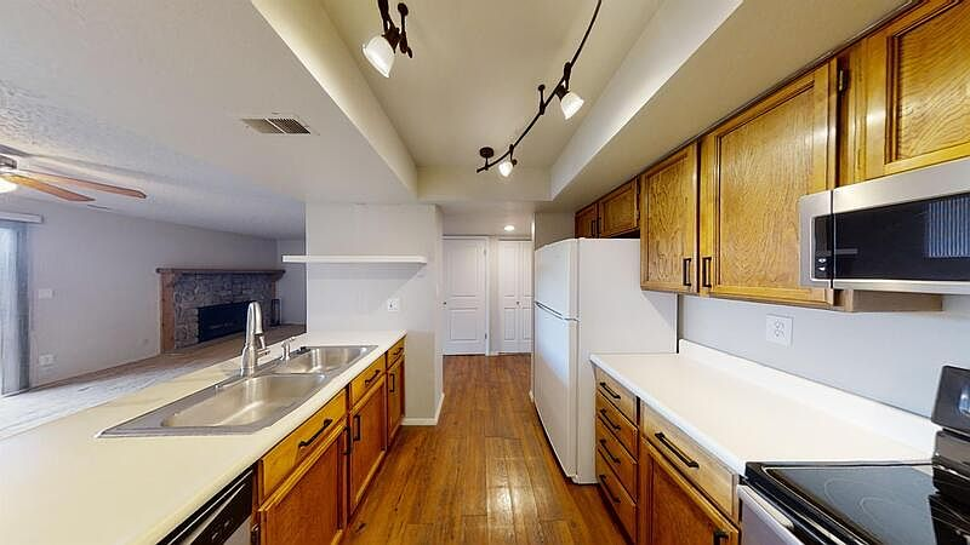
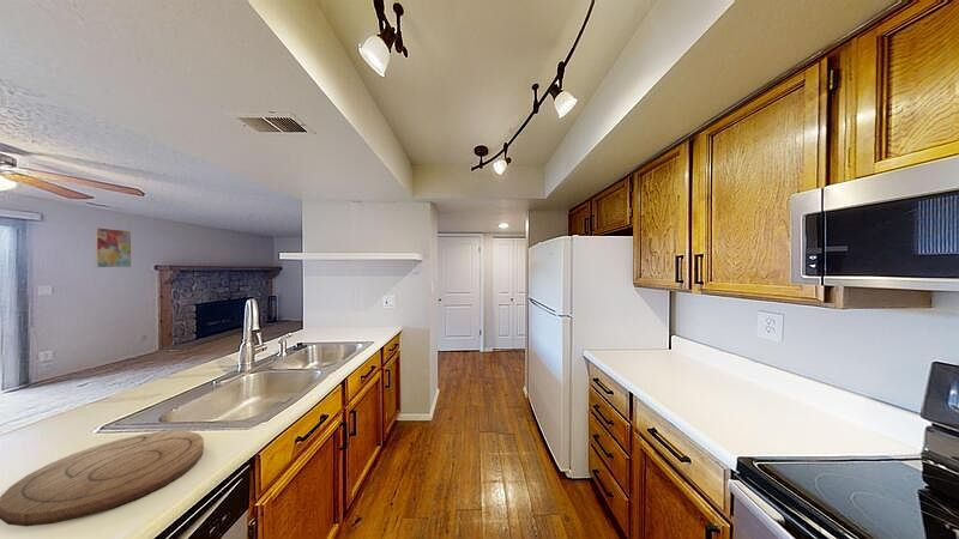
+ wall art [94,226,133,270]
+ cutting board [0,429,205,527]
